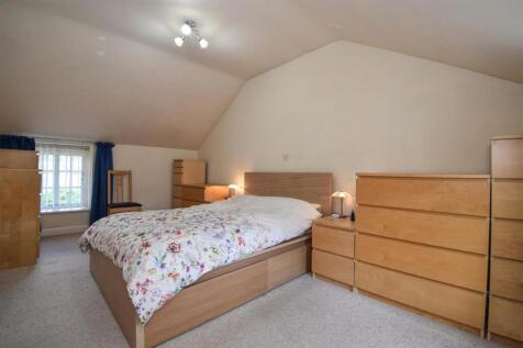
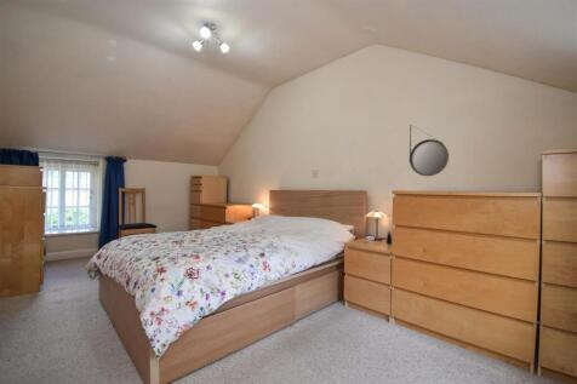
+ home mirror [407,124,450,177]
